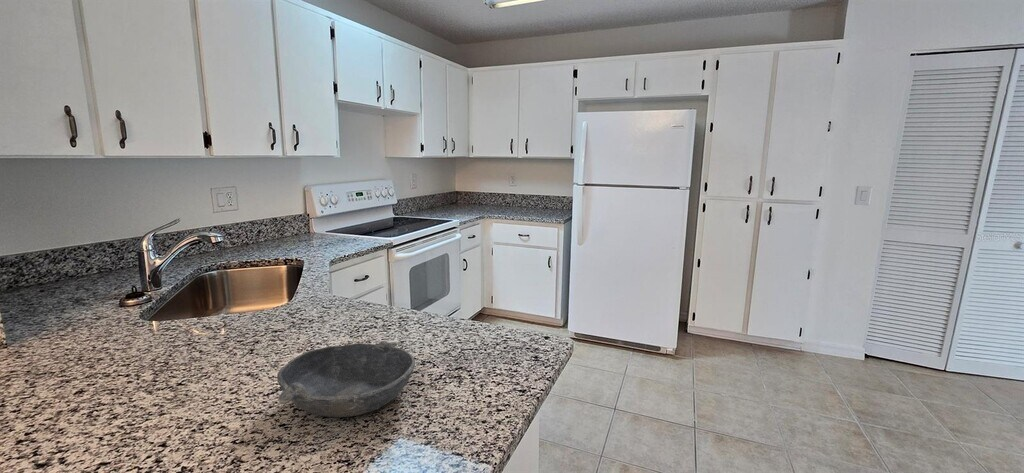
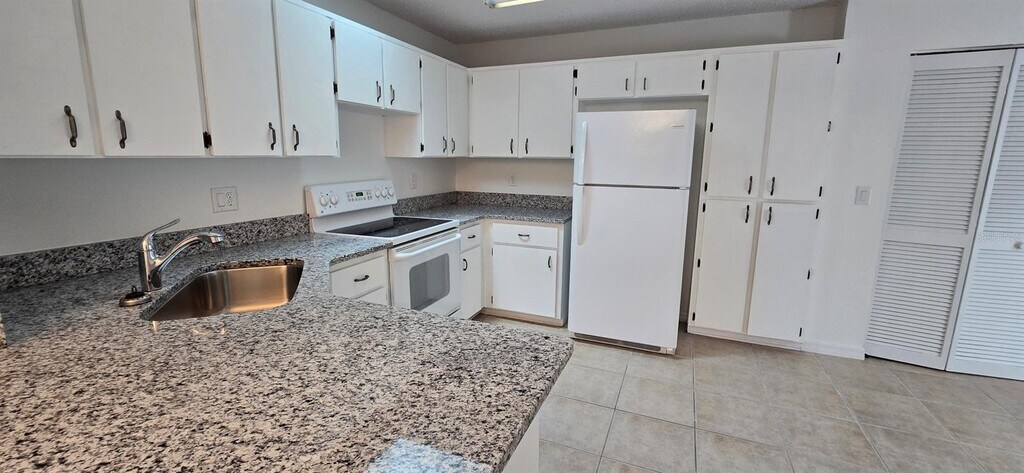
- bowl [276,340,416,418]
